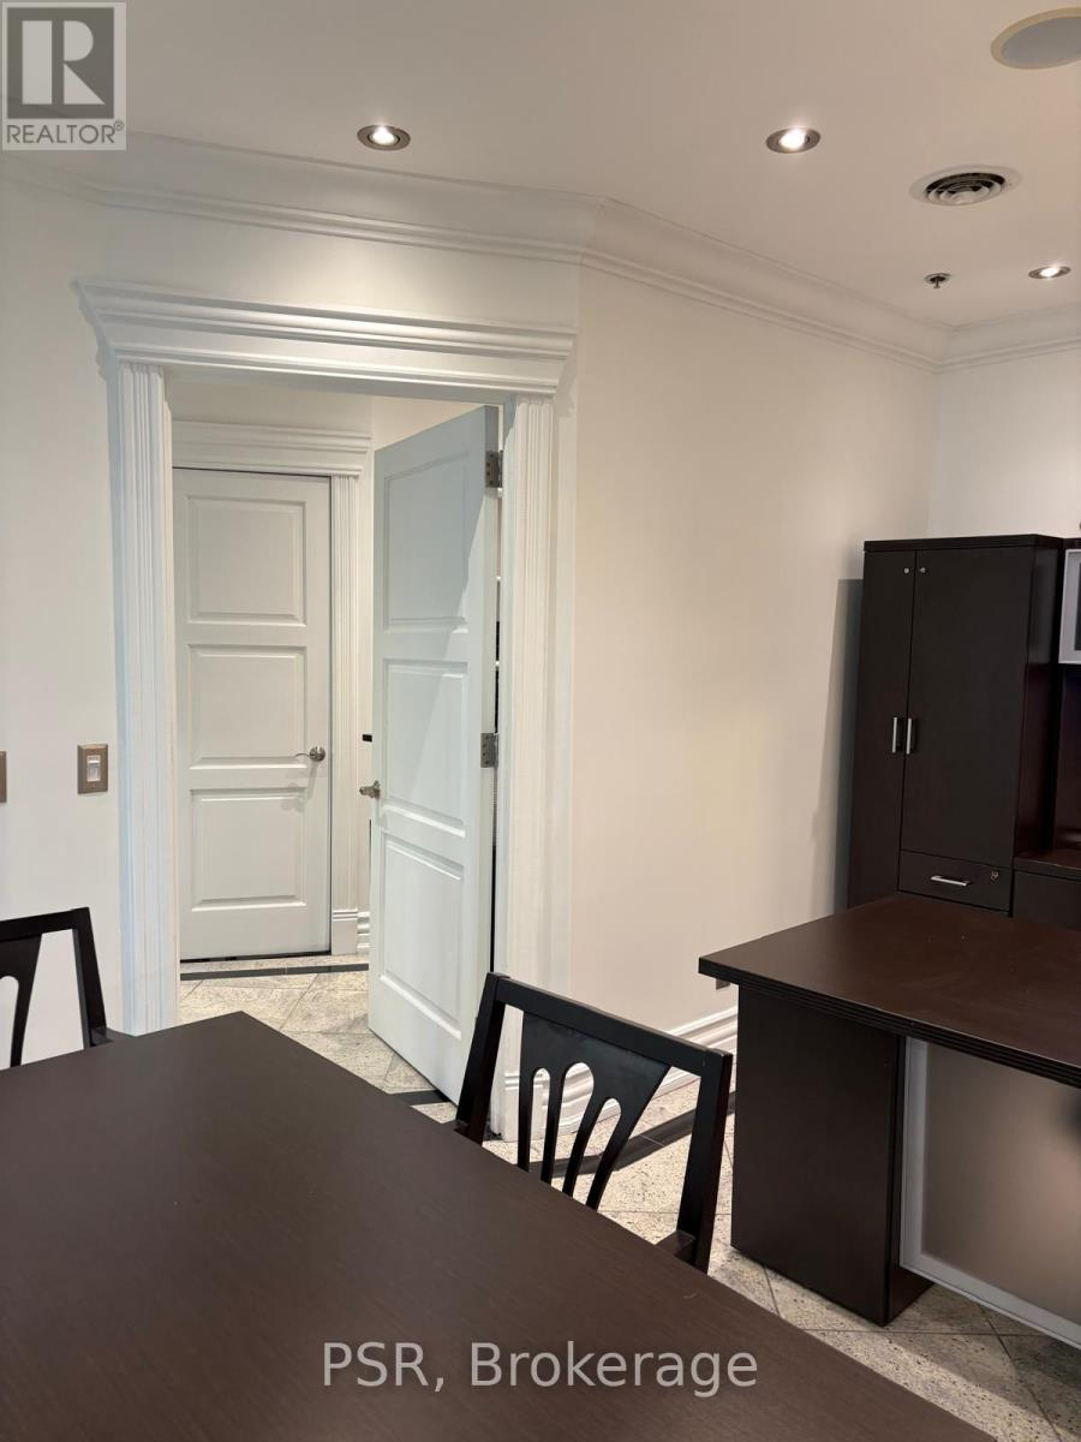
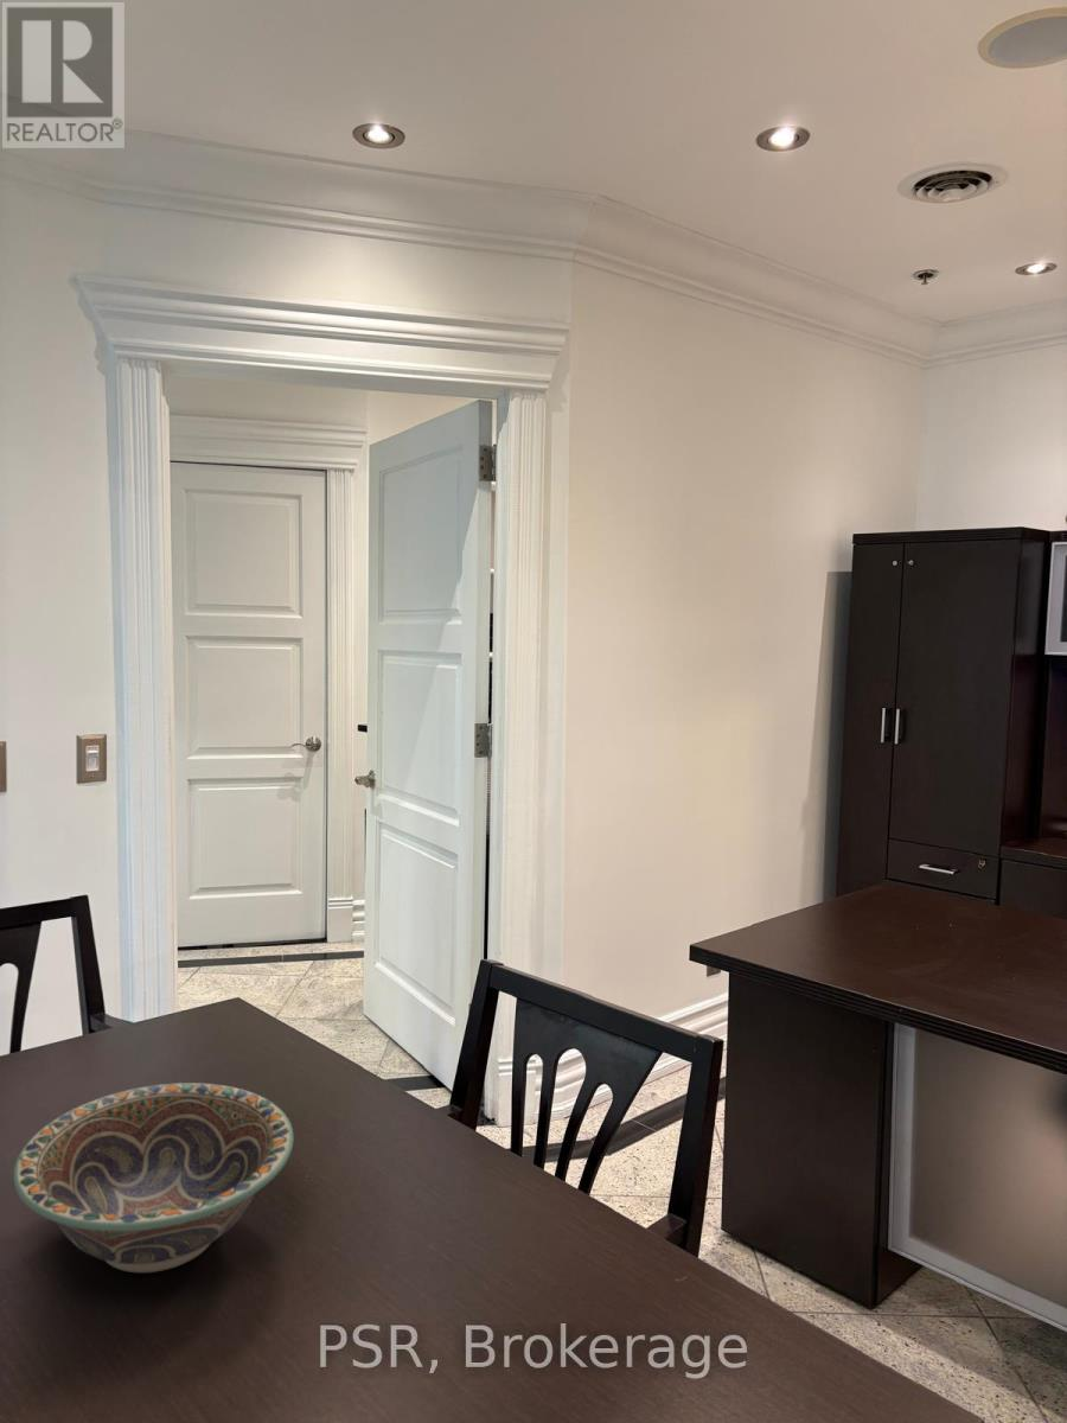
+ decorative bowl [13,1081,295,1274]
